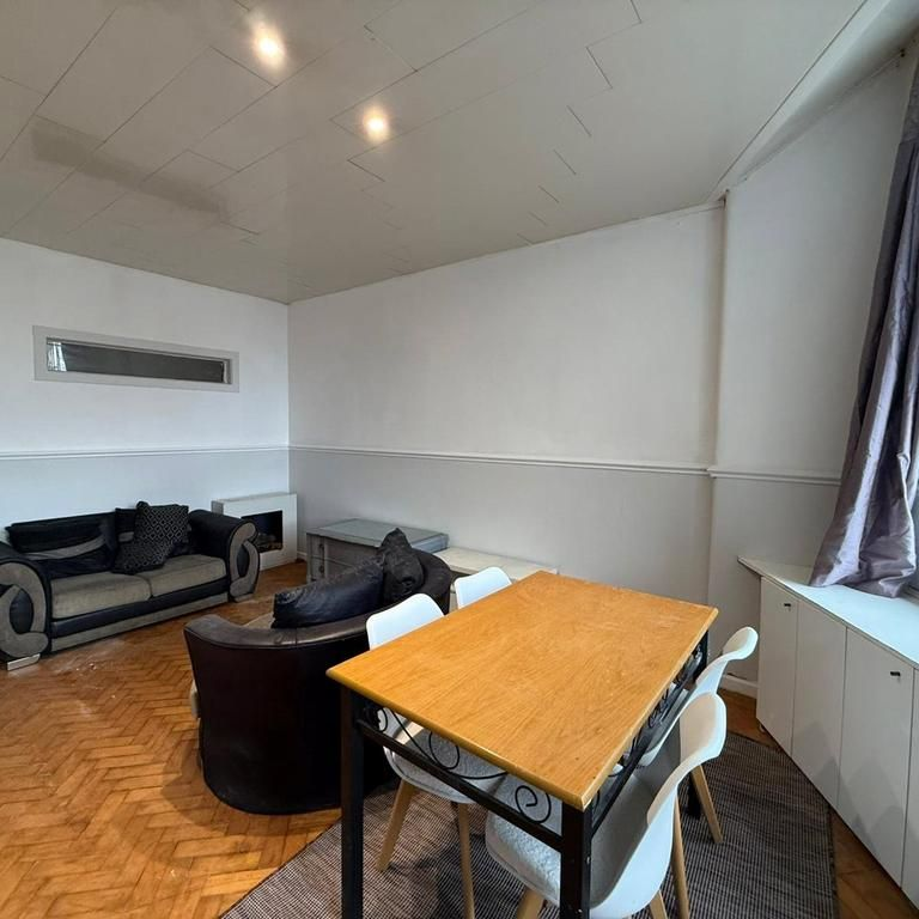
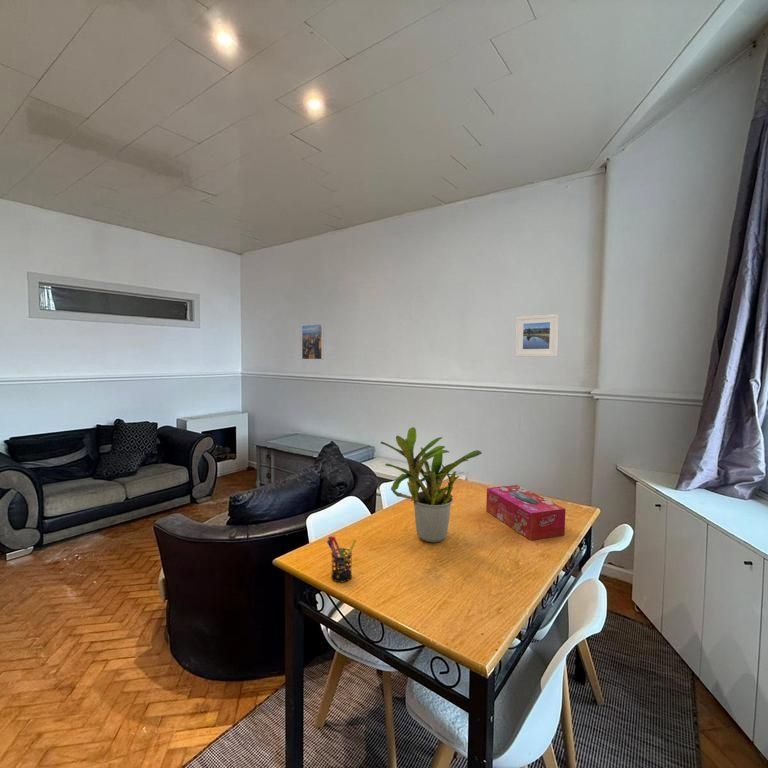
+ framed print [301,323,325,360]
+ tissue box [485,484,567,541]
+ pen holder [326,535,357,583]
+ potted plant [380,426,483,544]
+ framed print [514,313,560,357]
